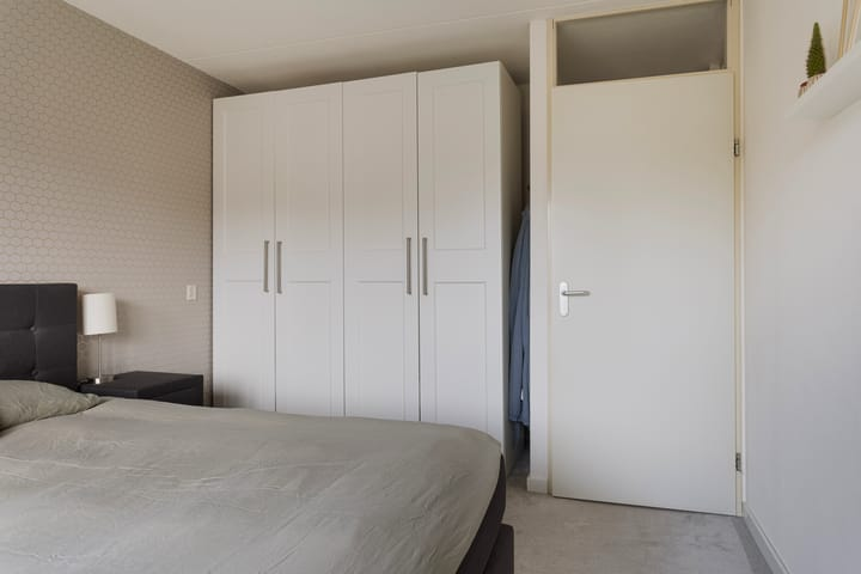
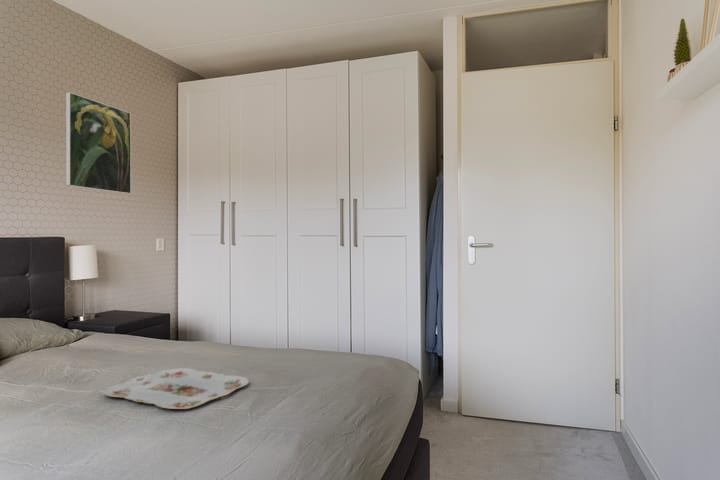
+ serving tray [102,367,250,410]
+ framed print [65,91,132,195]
